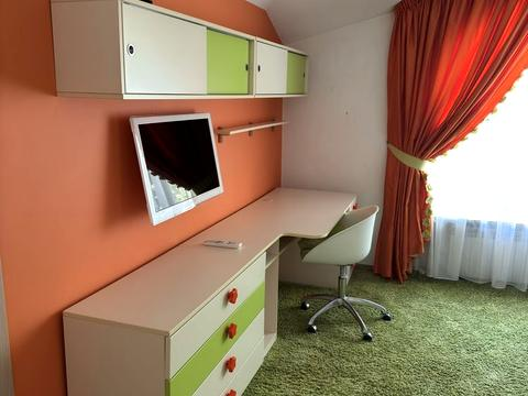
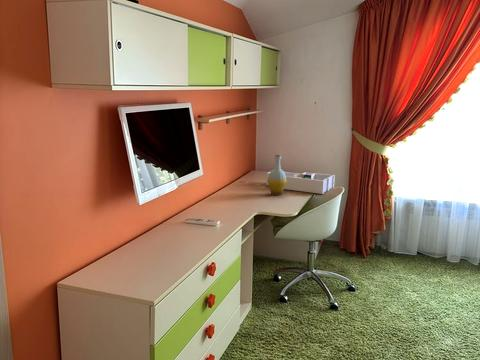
+ desk organizer [265,171,336,195]
+ bottle [267,153,287,196]
